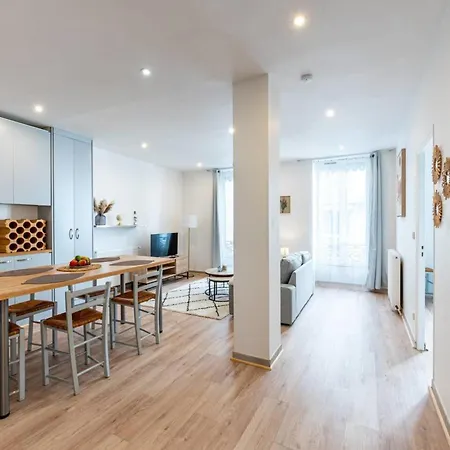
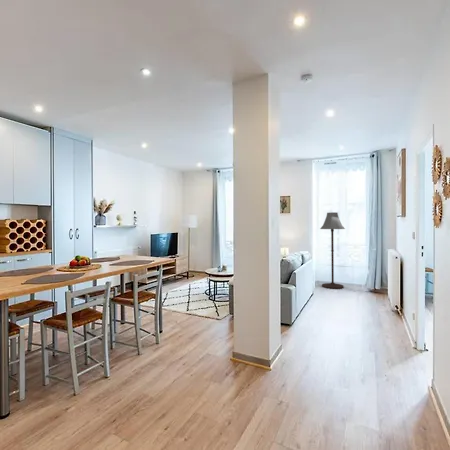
+ floor lamp [319,211,346,290]
